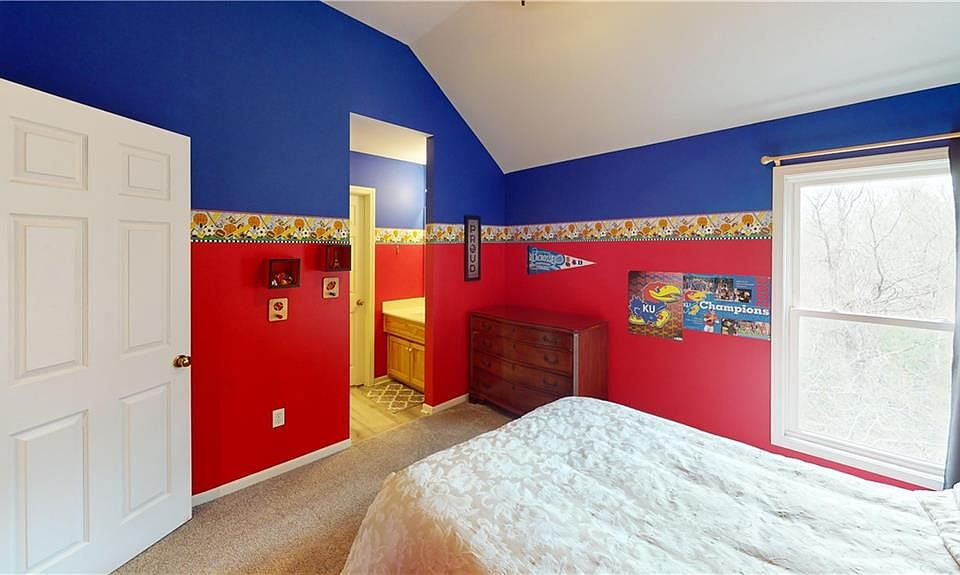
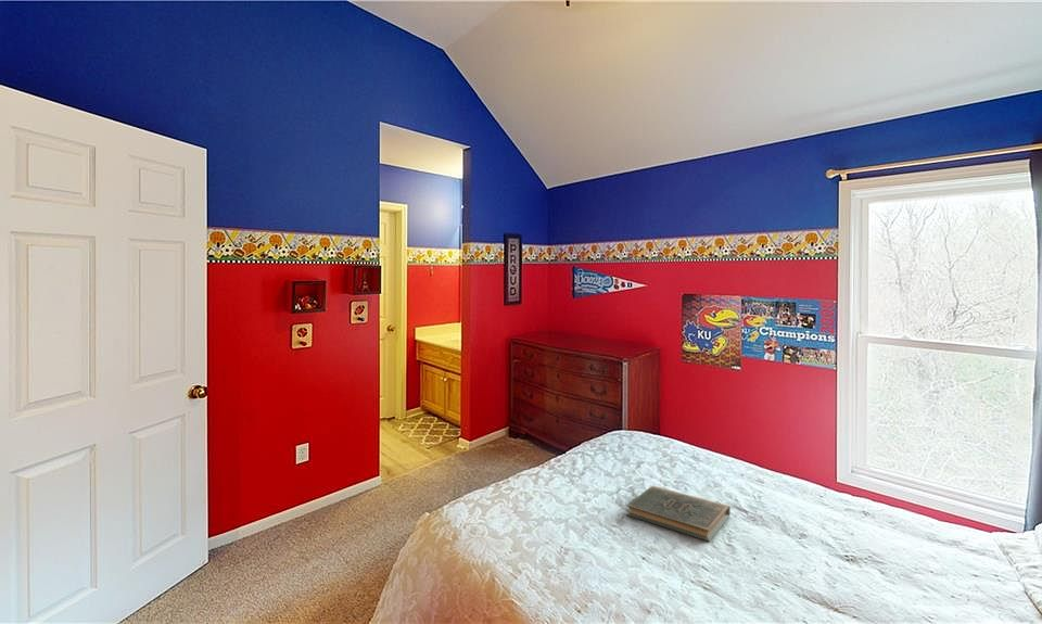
+ book [625,485,730,543]
